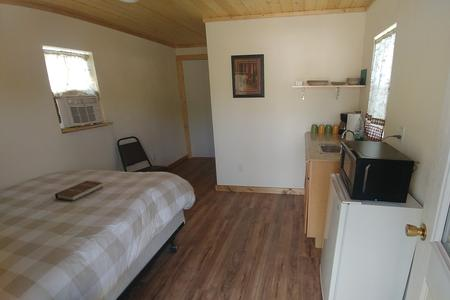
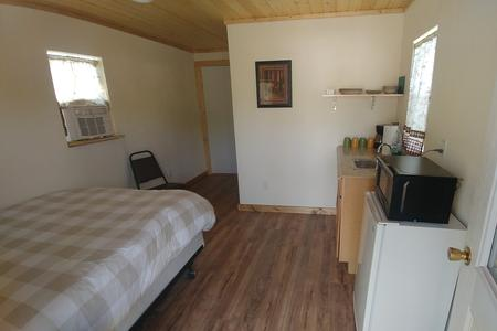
- book [54,180,103,202]
